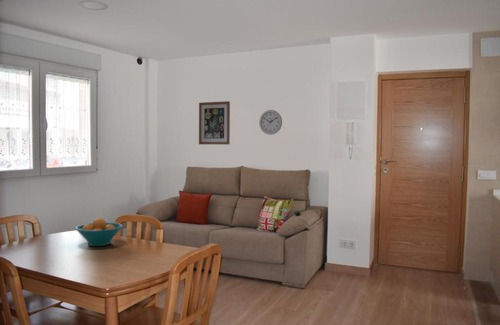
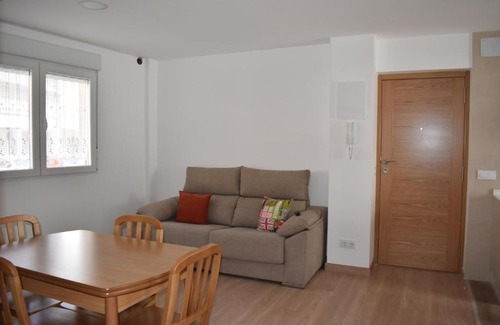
- wall clock [258,109,283,136]
- wall art [198,100,231,145]
- fruit bowl [74,217,124,247]
